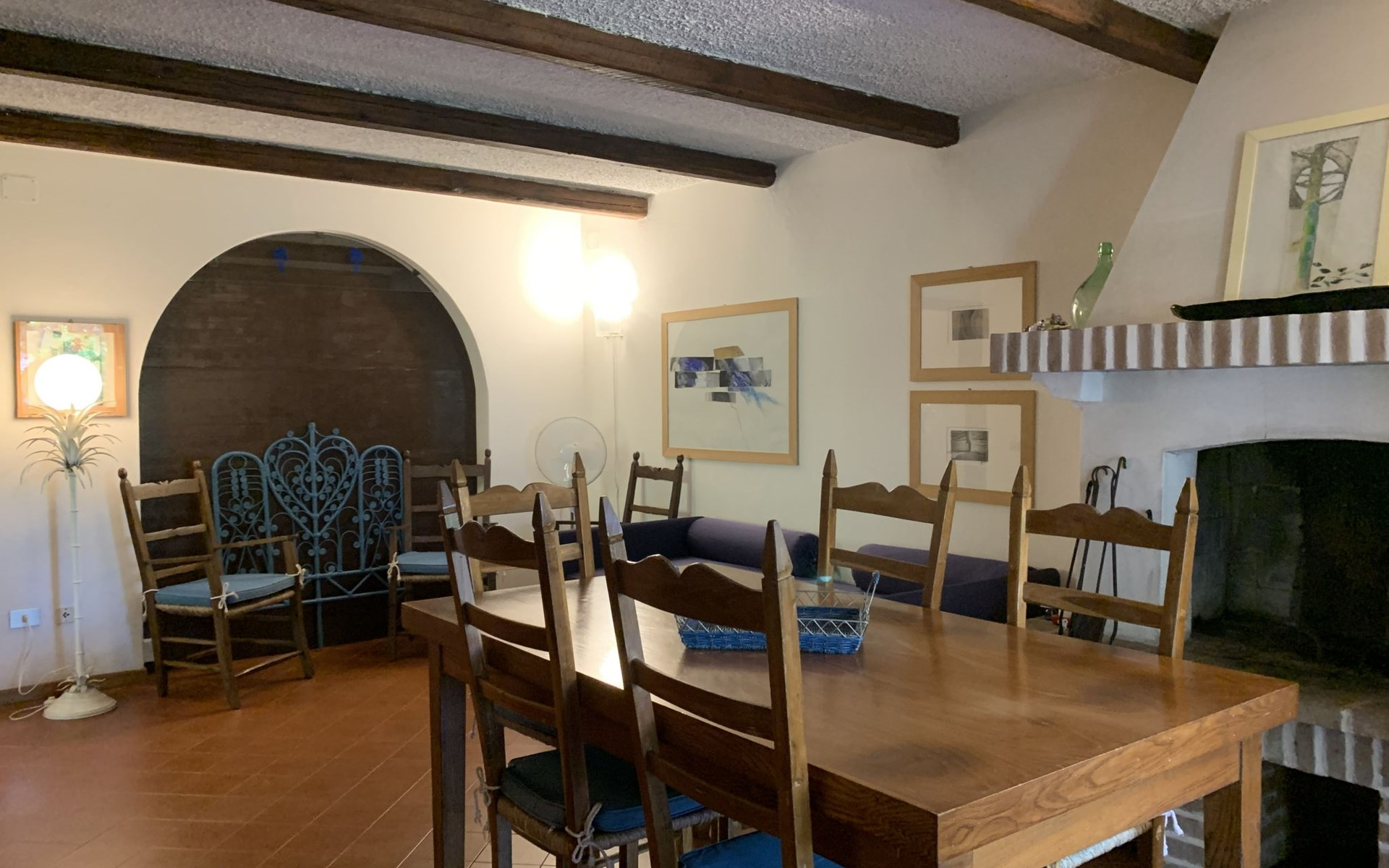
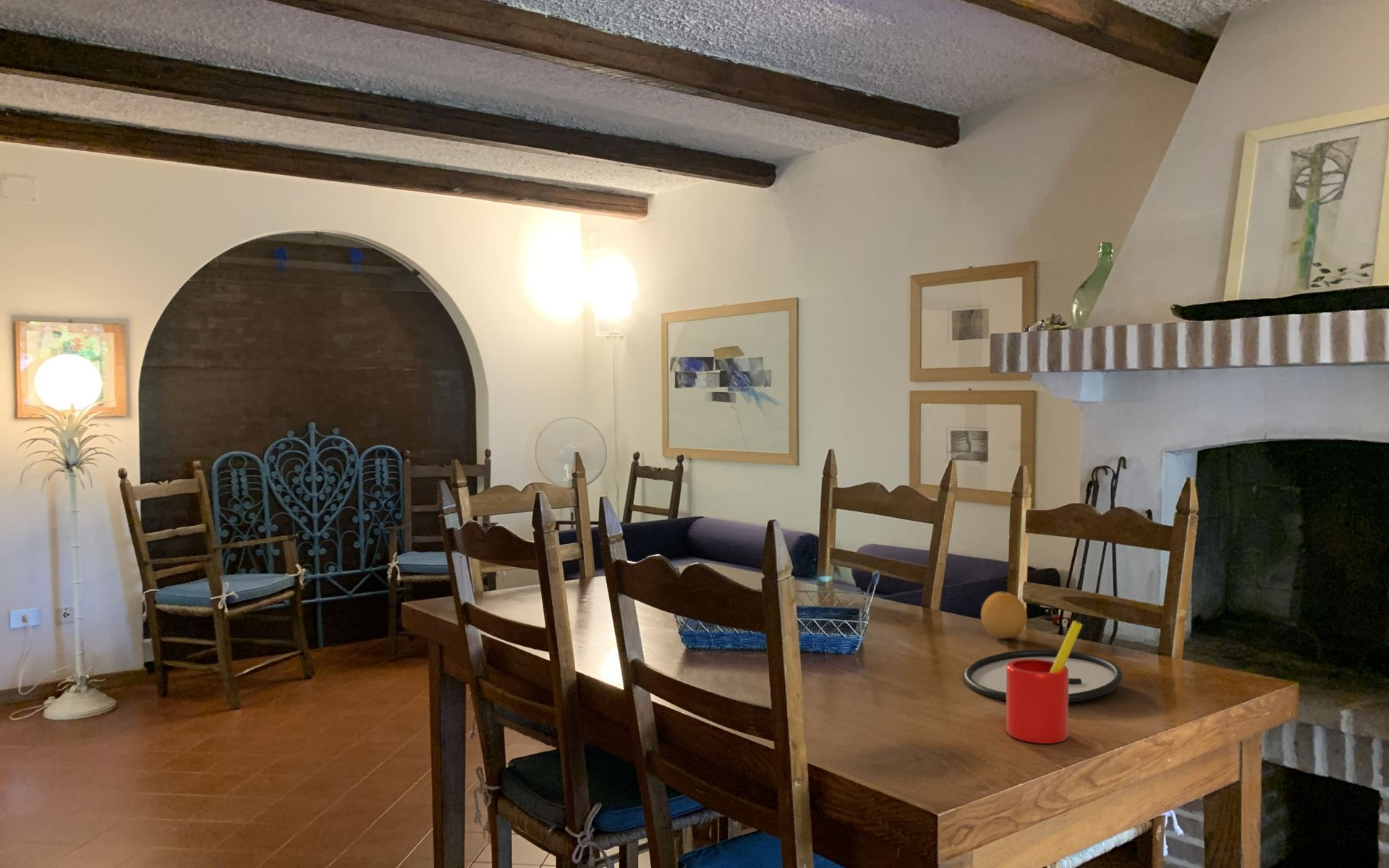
+ straw [1006,620,1083,744]
+ fruit [980,591,1028,639]
+ plate [964,649,1123,703]
